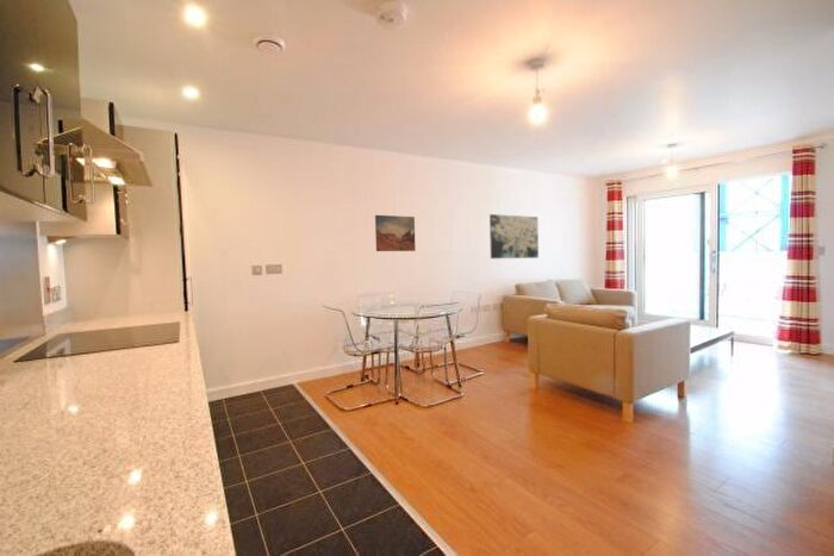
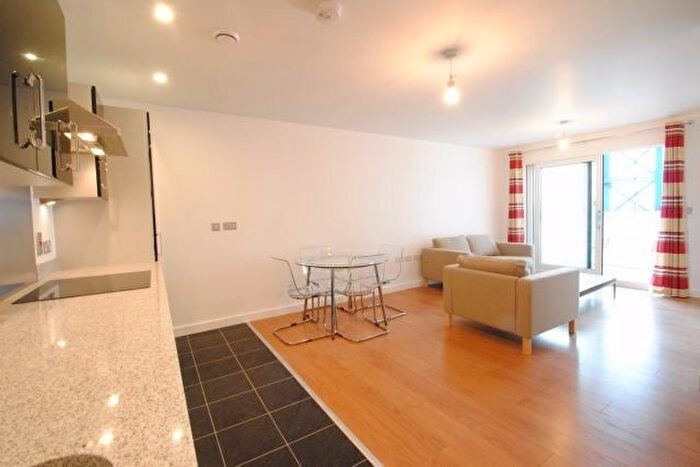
- wall art [488,213,540,260]
- wall art [374,214,417,252]
